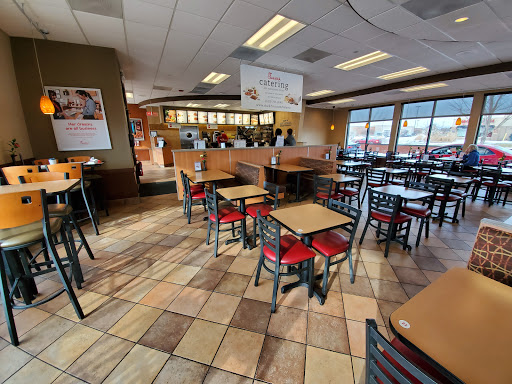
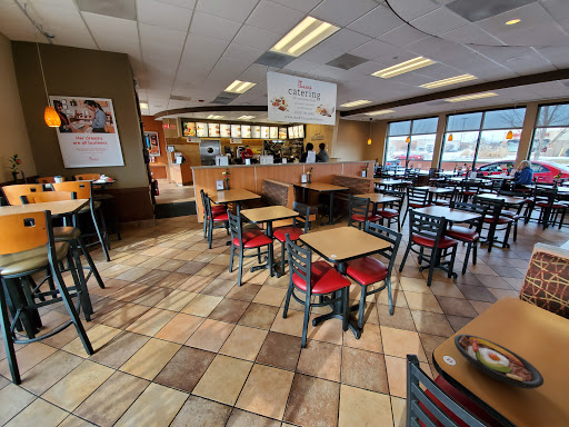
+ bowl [453,334,545,390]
